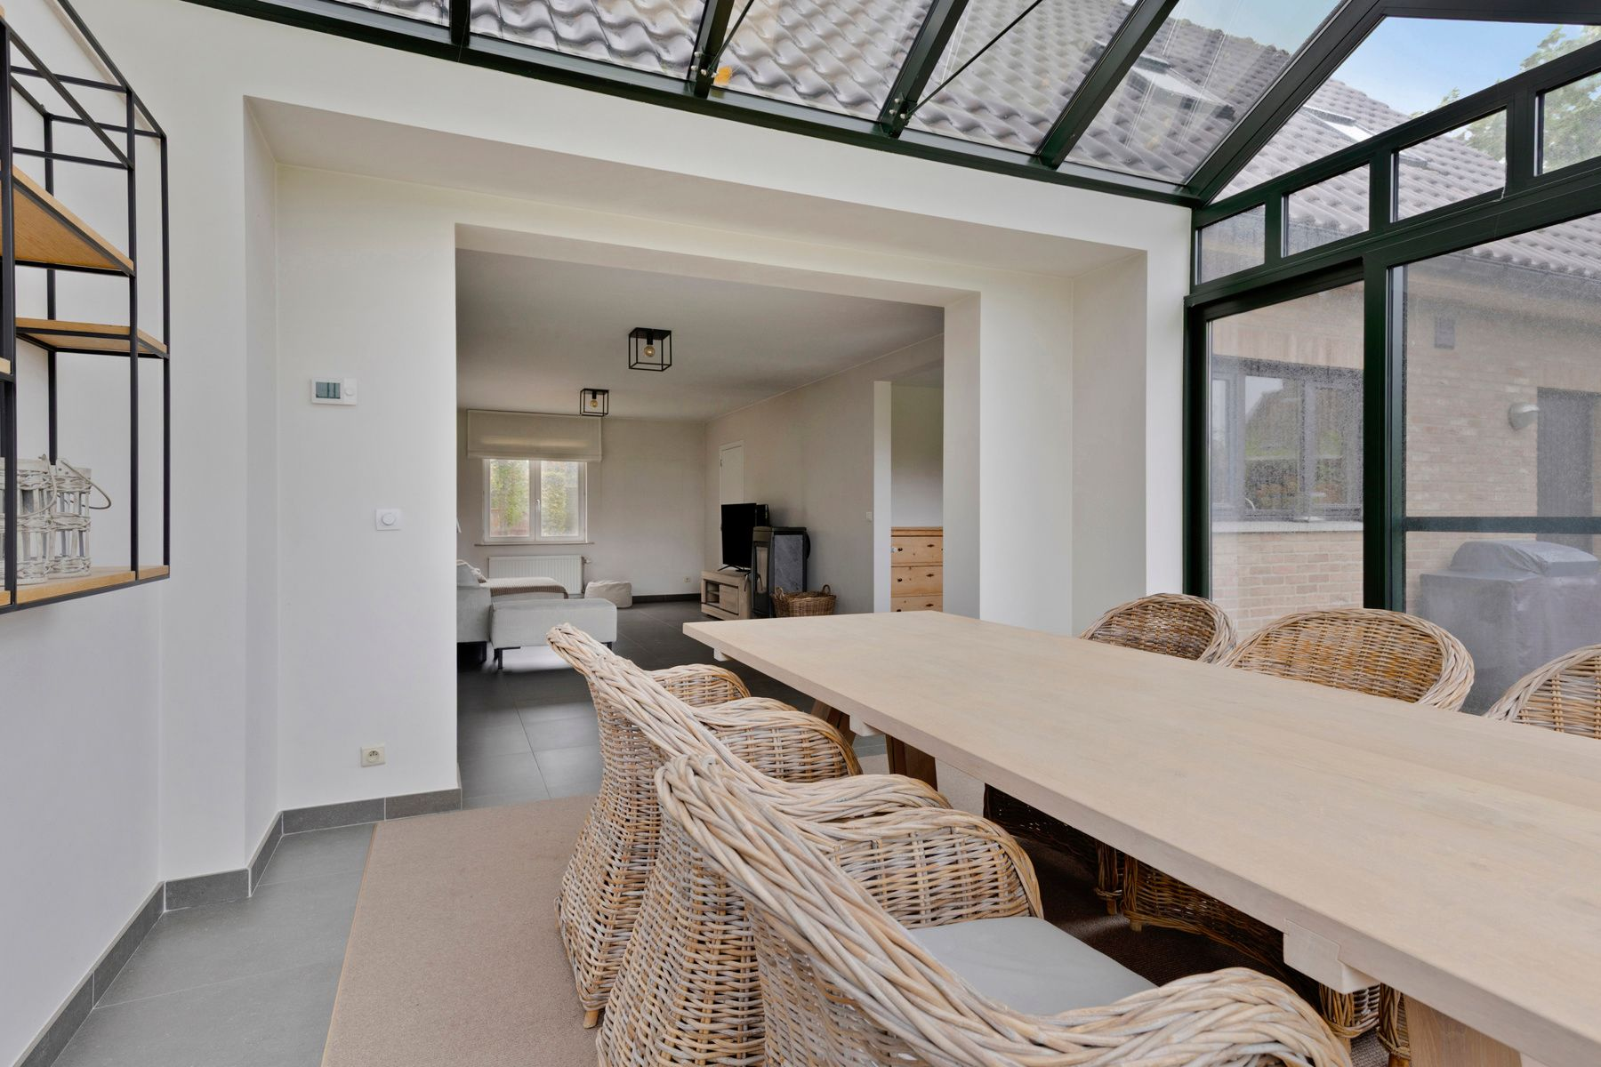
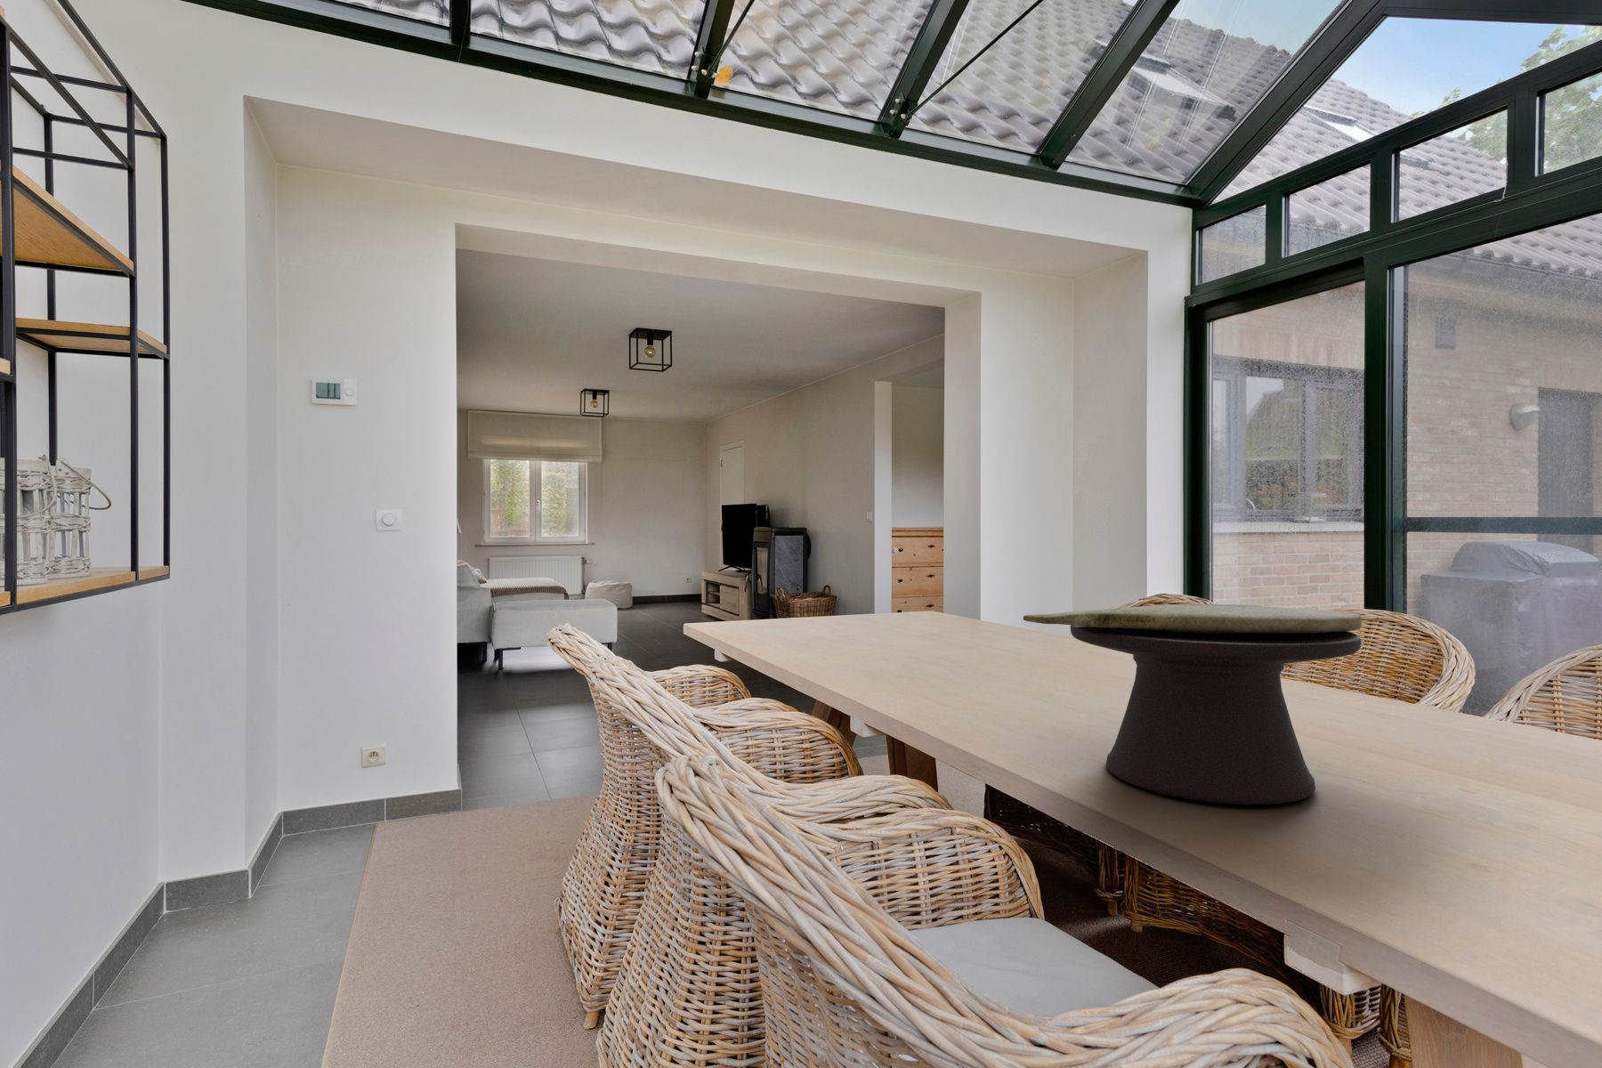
+ decorative bowl [1023,603,1362,806]
